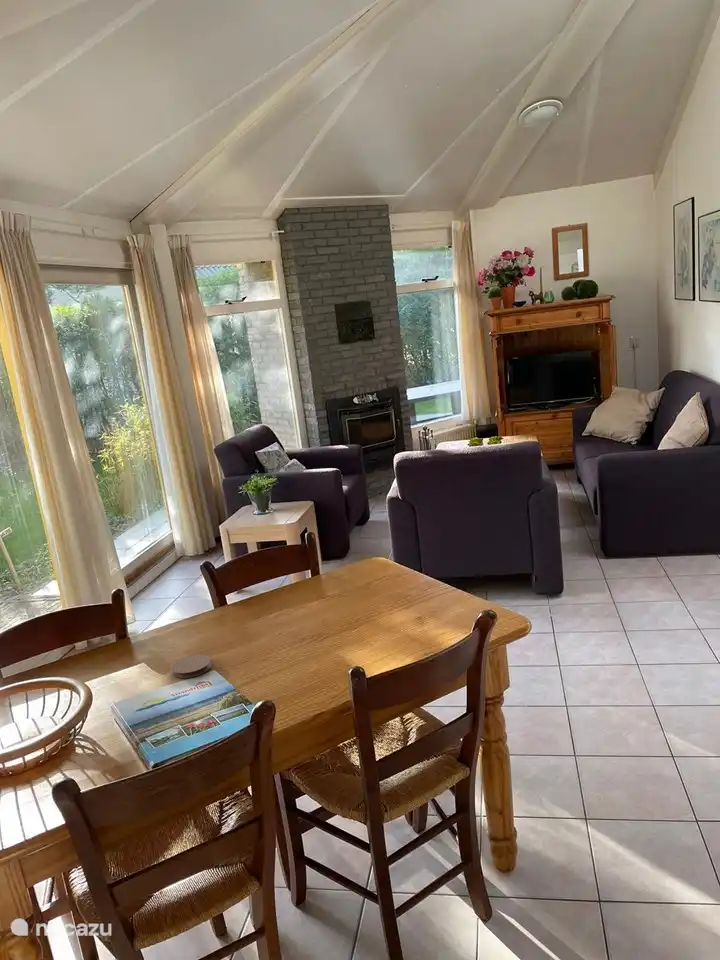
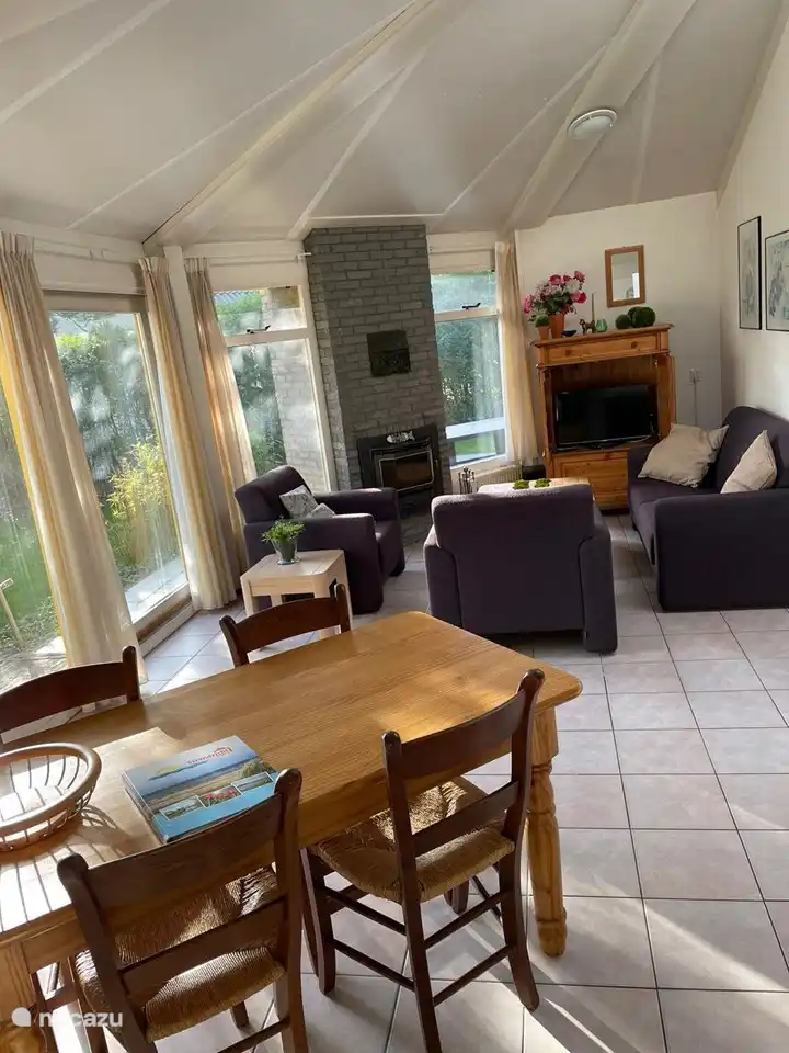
- coaster [170,654,212,679]
